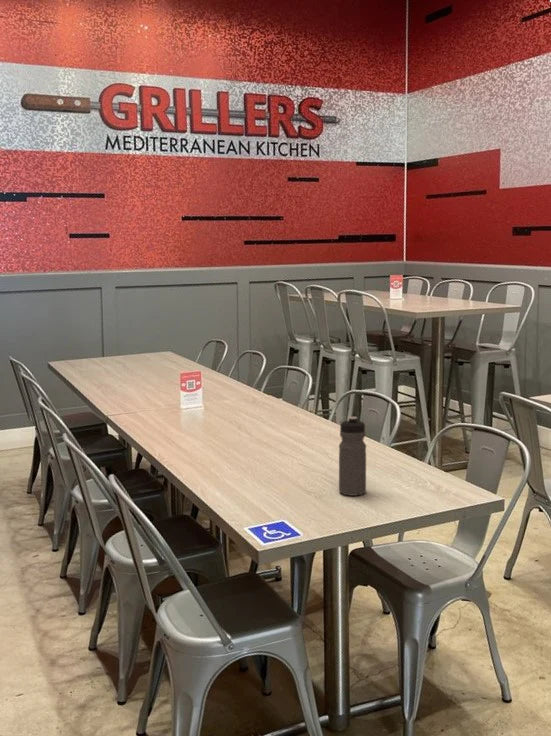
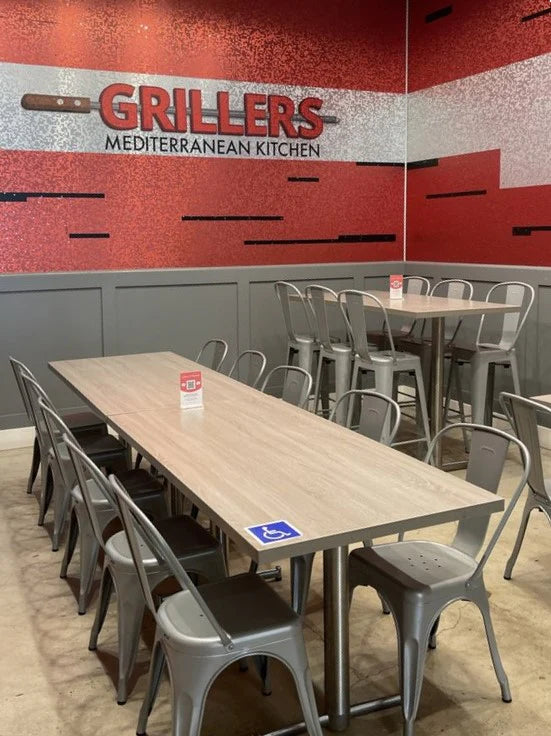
- water bottle [338,415,367,497]
